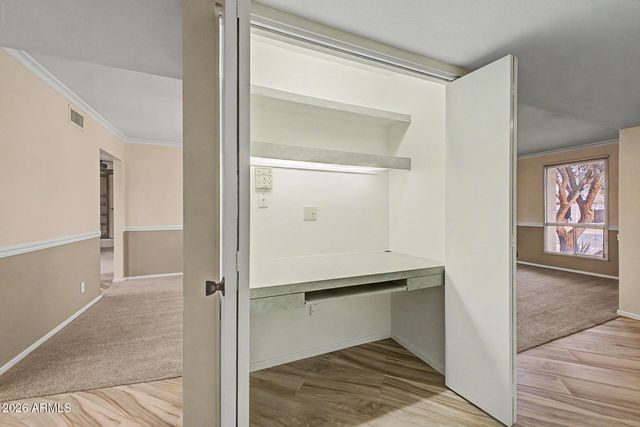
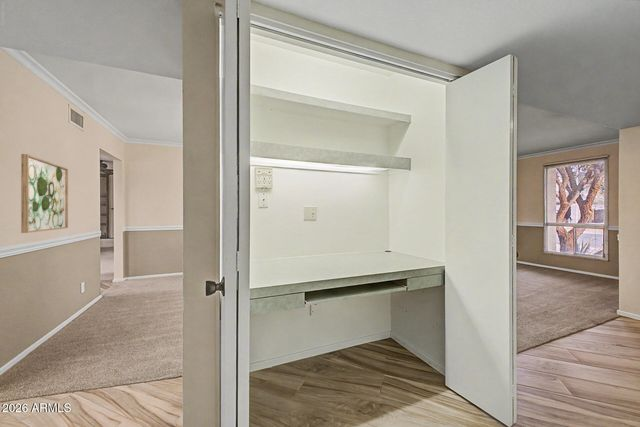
+ wall art [20,153,69,234]
